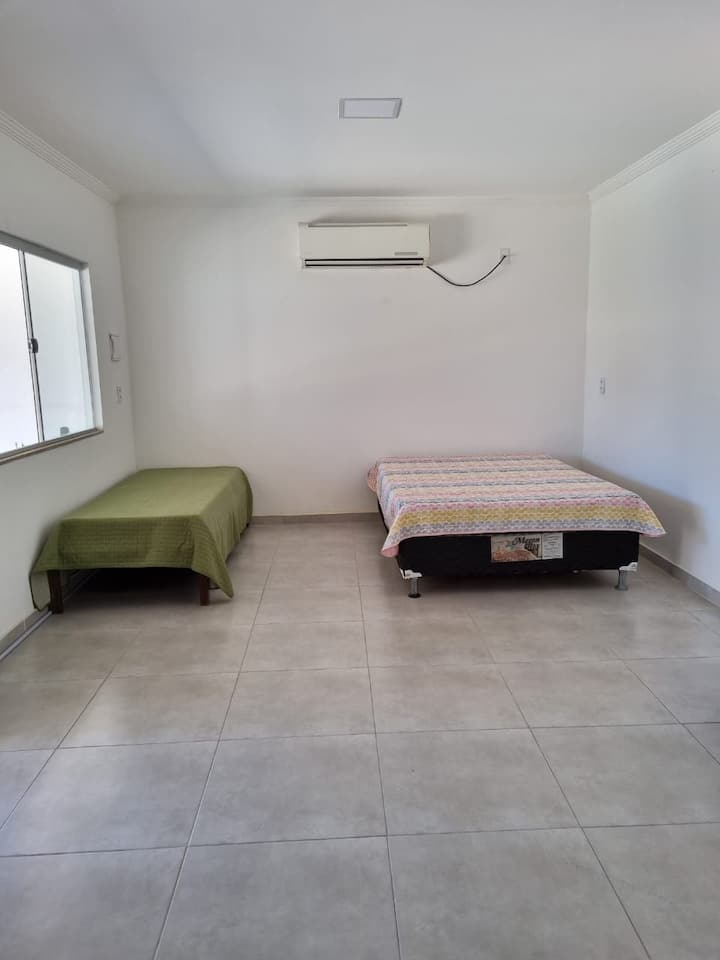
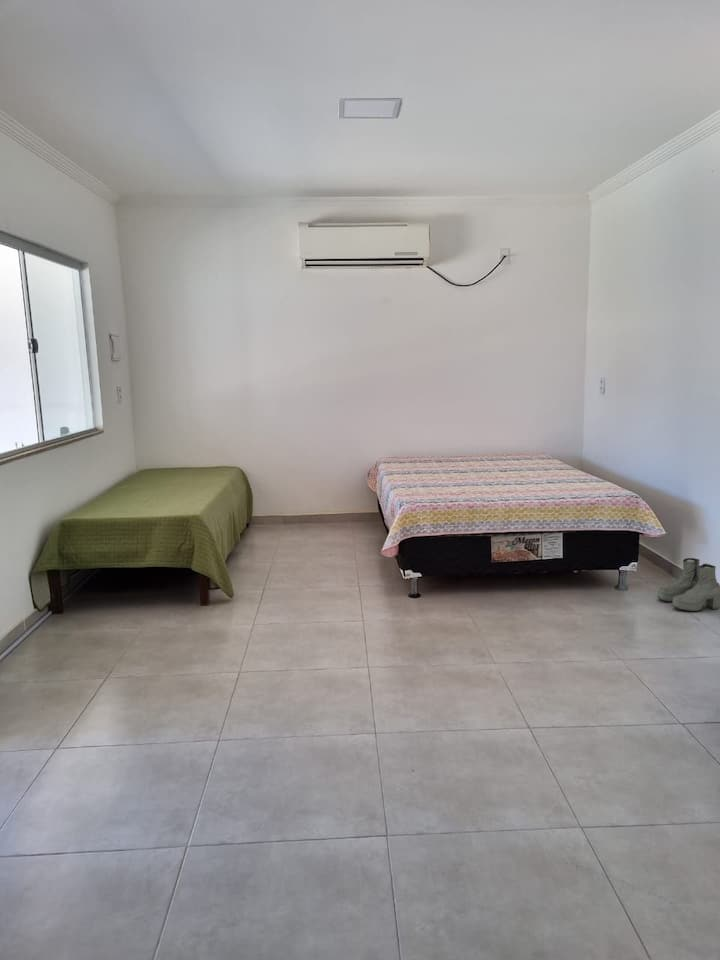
+ boots [656,557,720,612]
